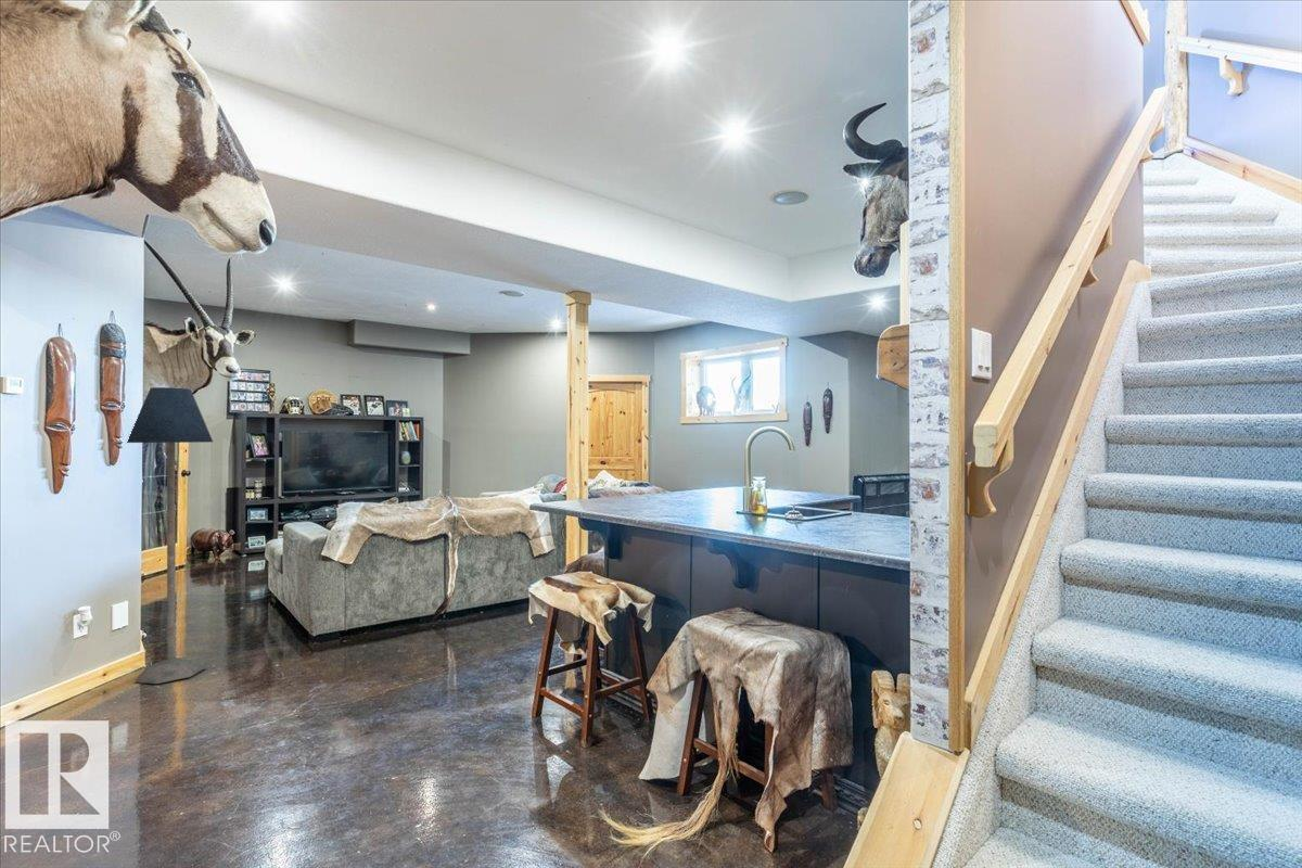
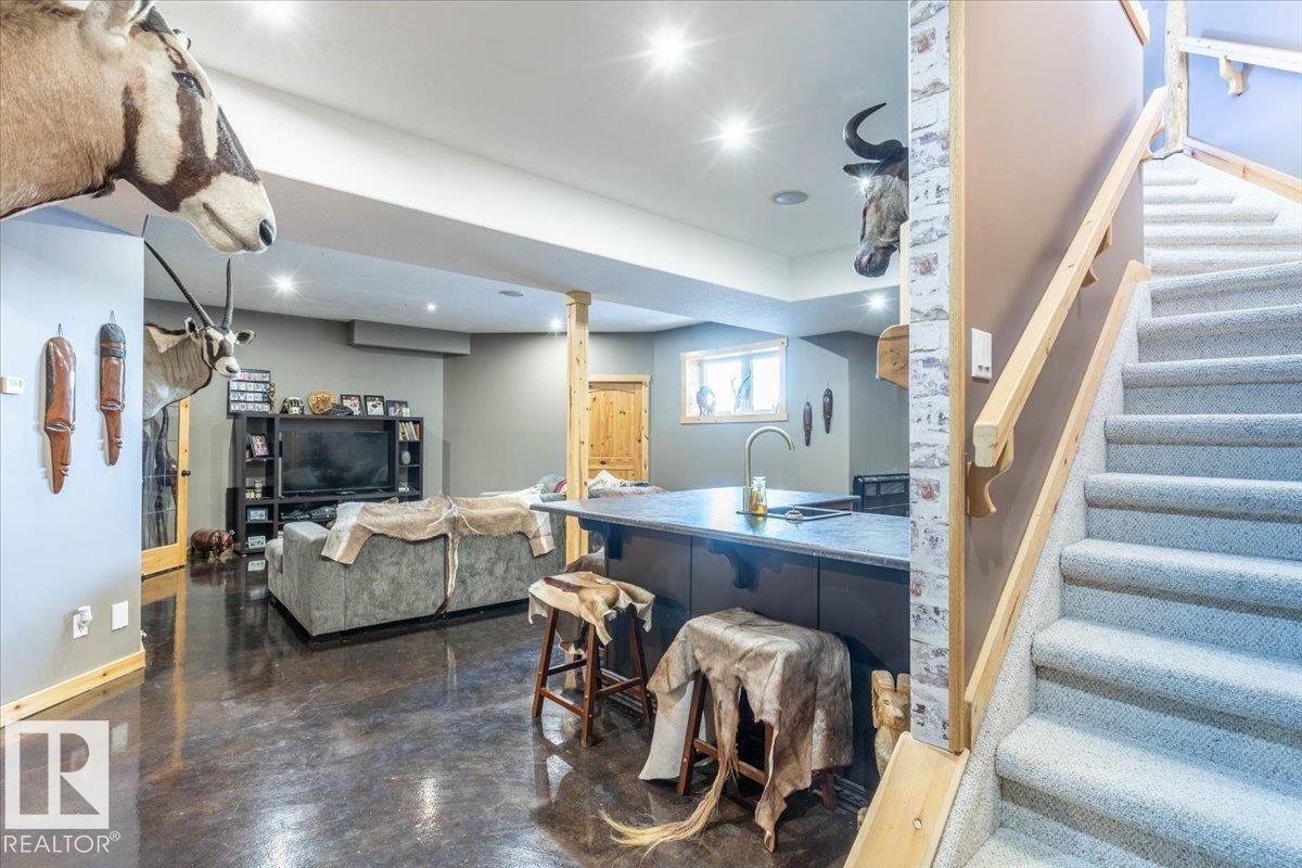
- floor lamp [126,386,214,685]
